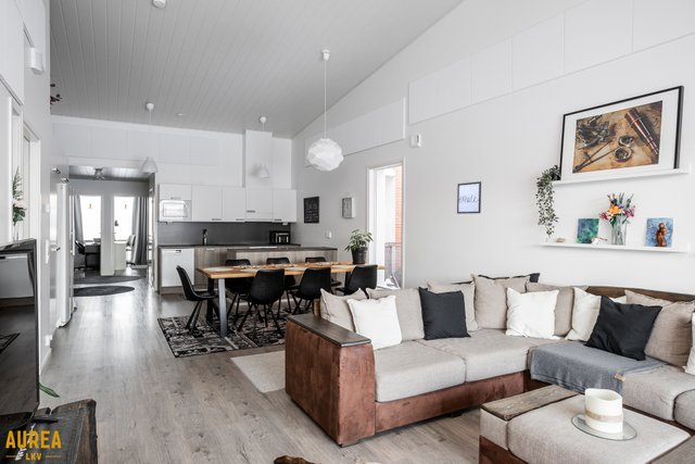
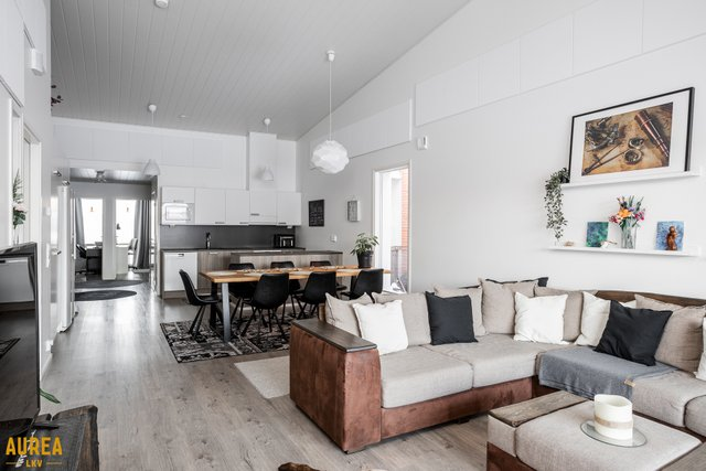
- wall art [456,180,482,215]
